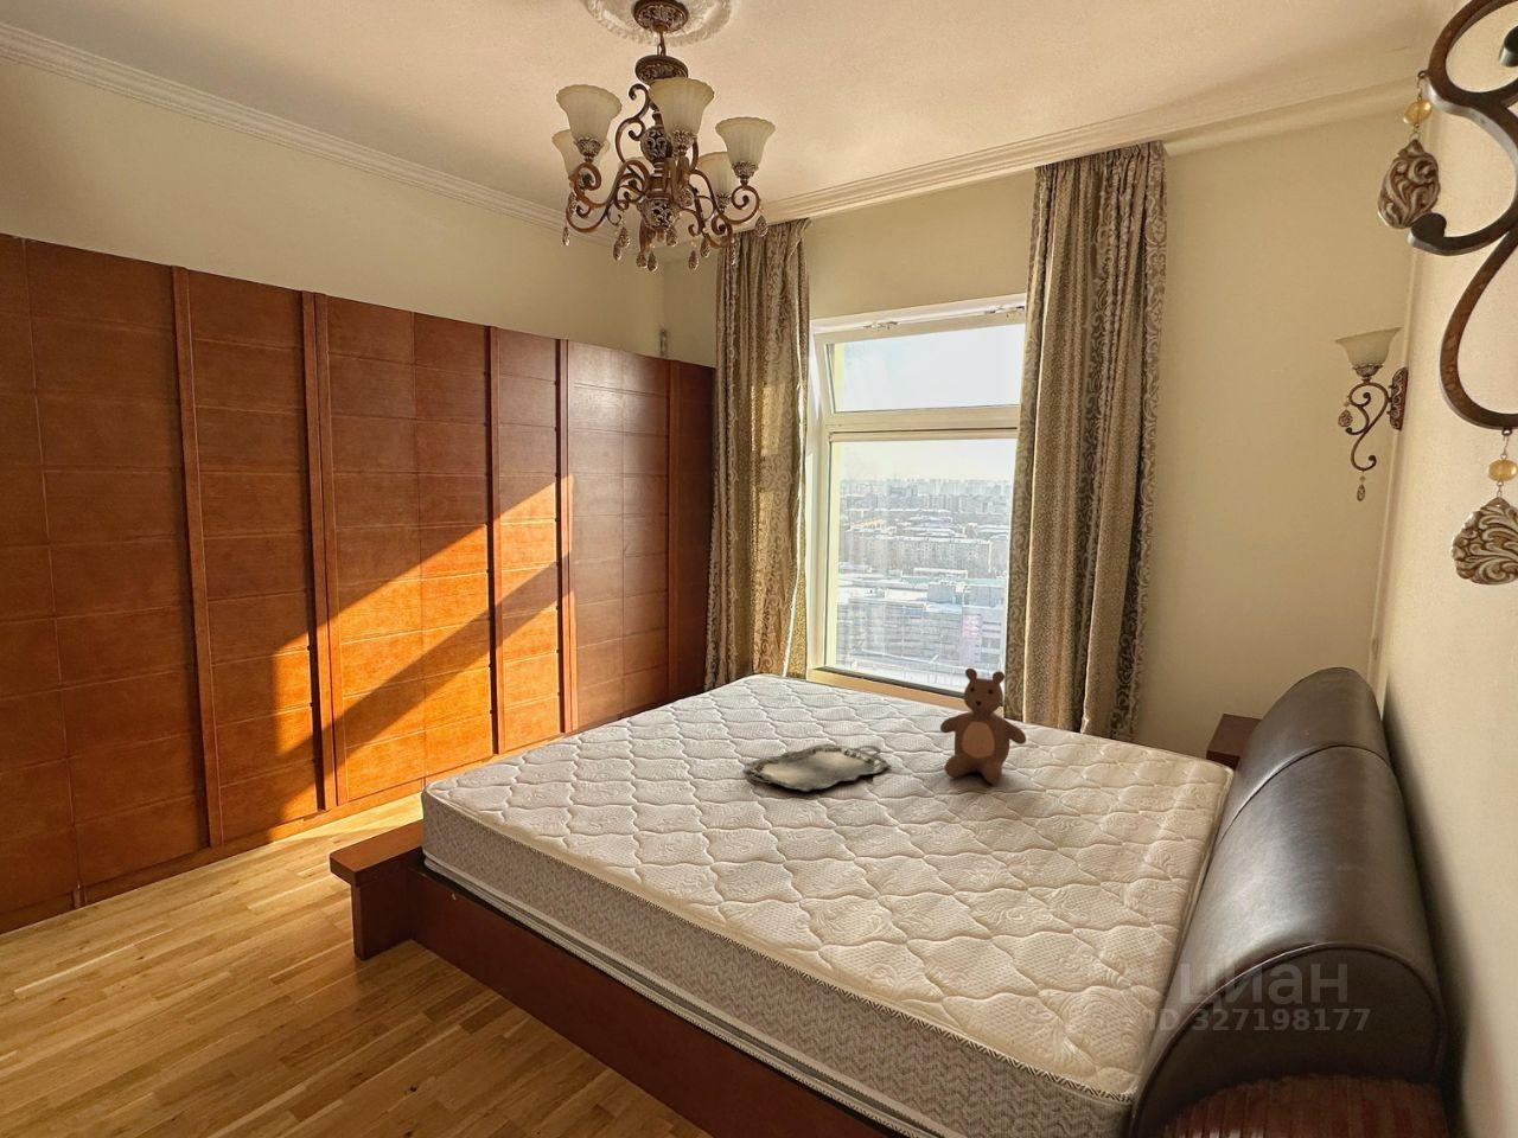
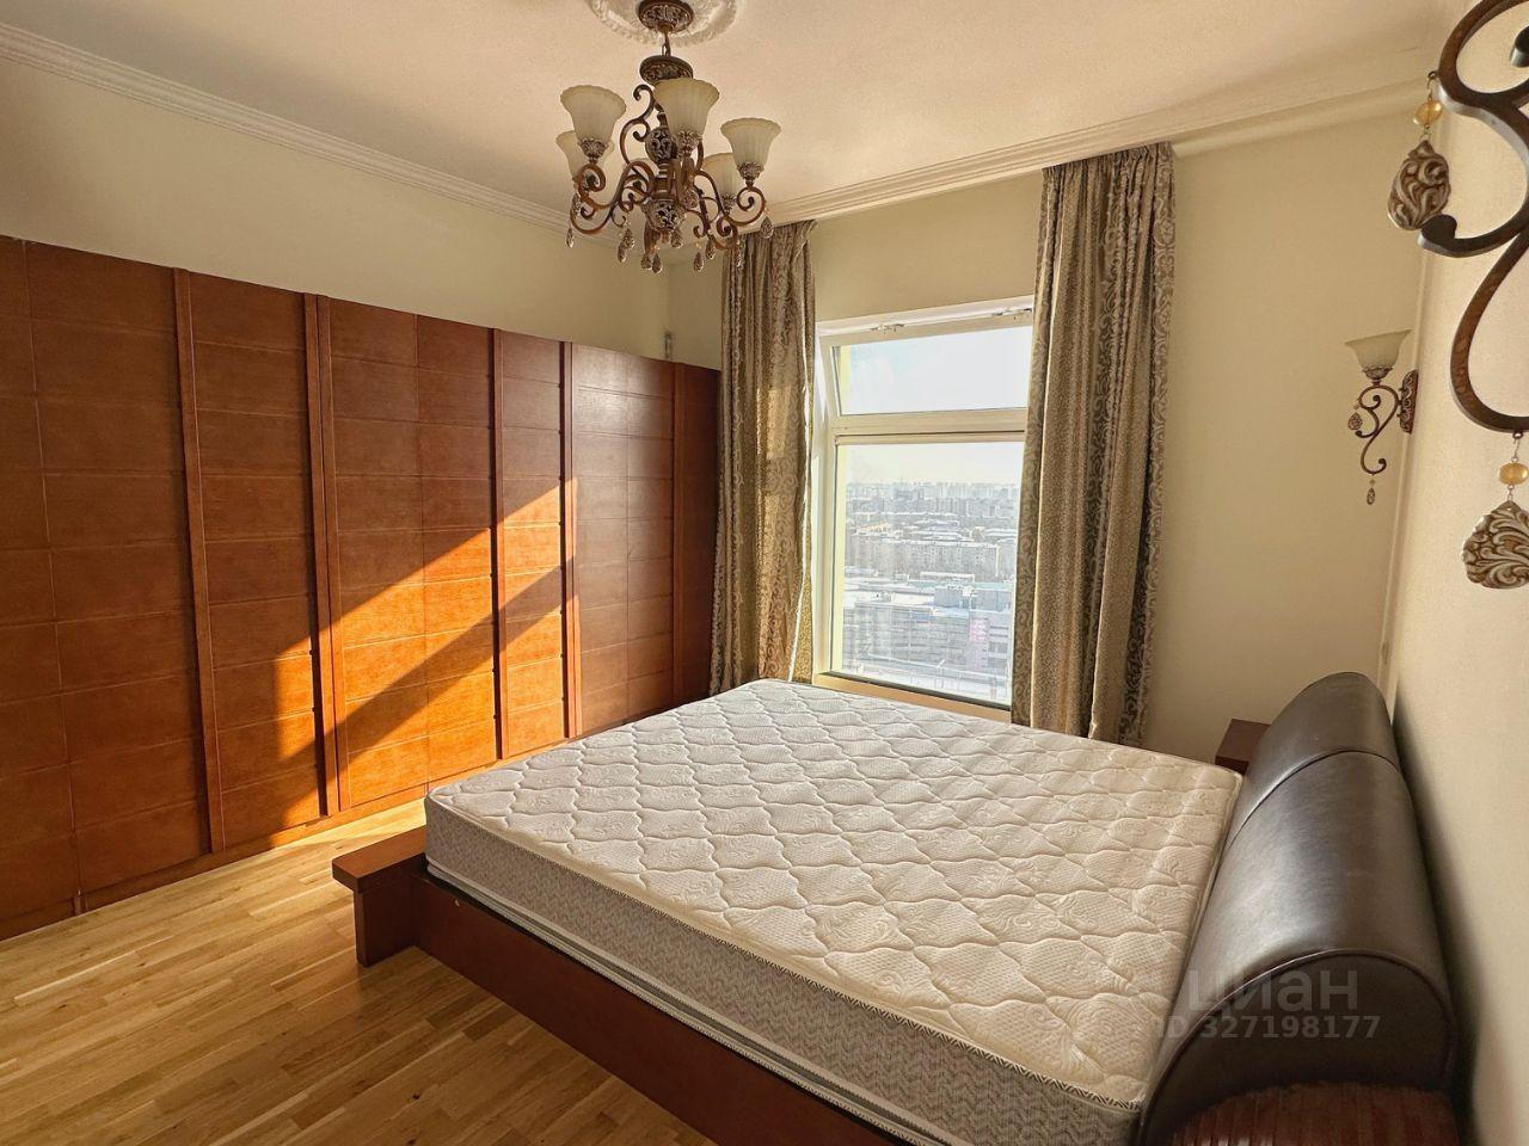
- teddy bear [939,667,1027,784]
- serving tray [745,744,893,791]
